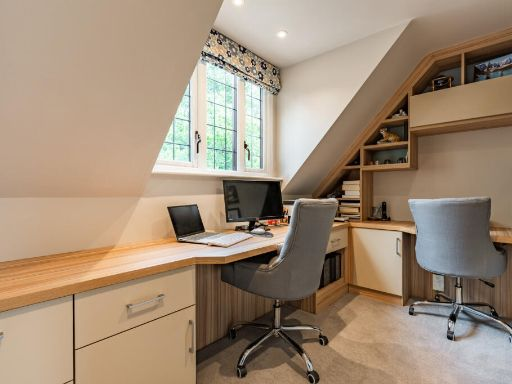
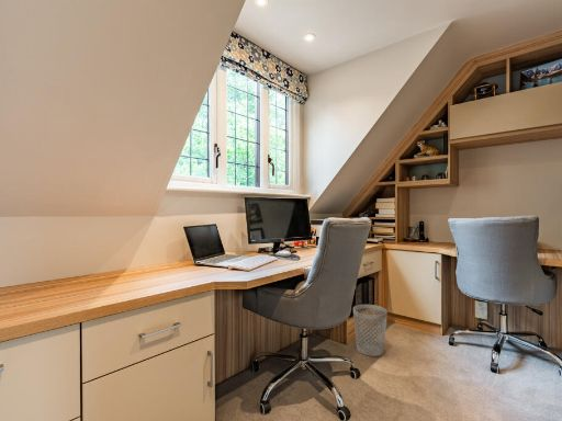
+ wastebasket [352,304,389,357]
